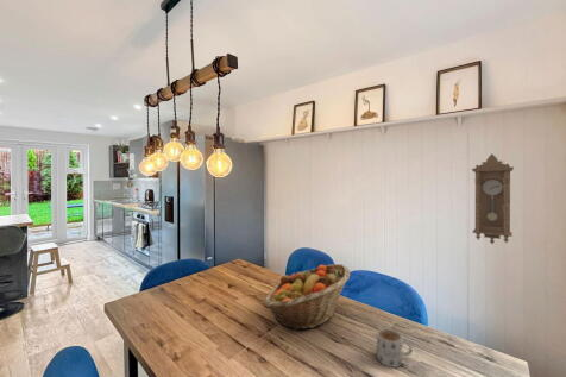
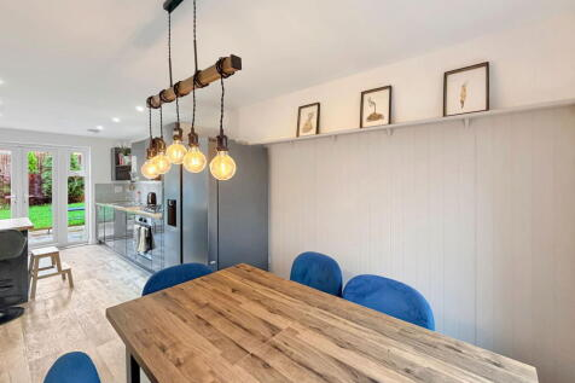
- fruit basket [263,263,351,331]
- mug [376,327,414,369]
- pendulum clock [471,153,515,245]
